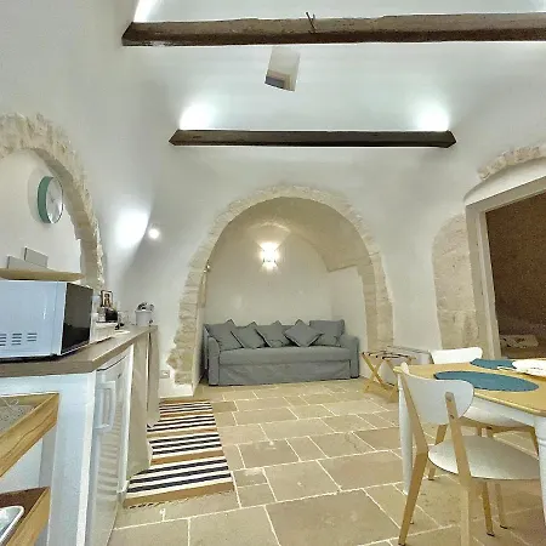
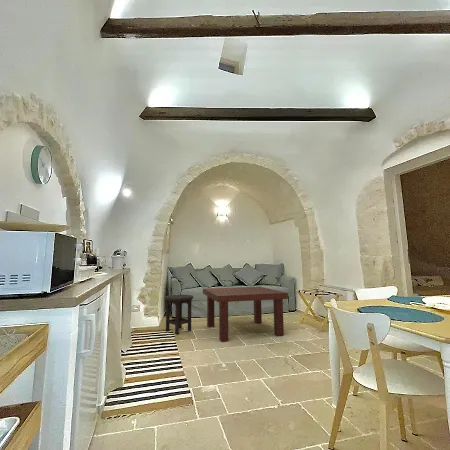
+ stool [163,294,194,335]
+ coffee table [202,285,289,342]
